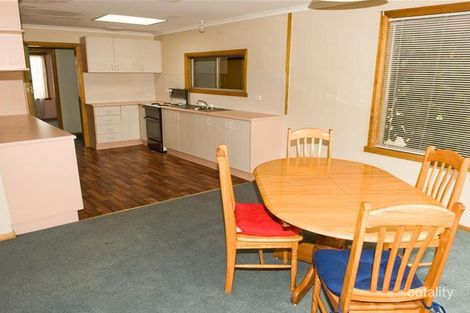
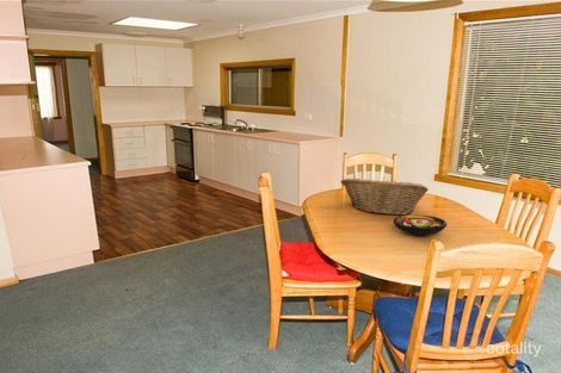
+ fruit basket [340,176,430,216]
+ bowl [392,213,448,237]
